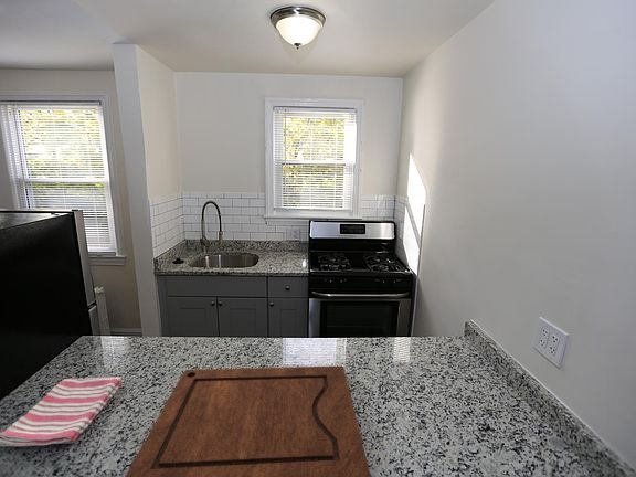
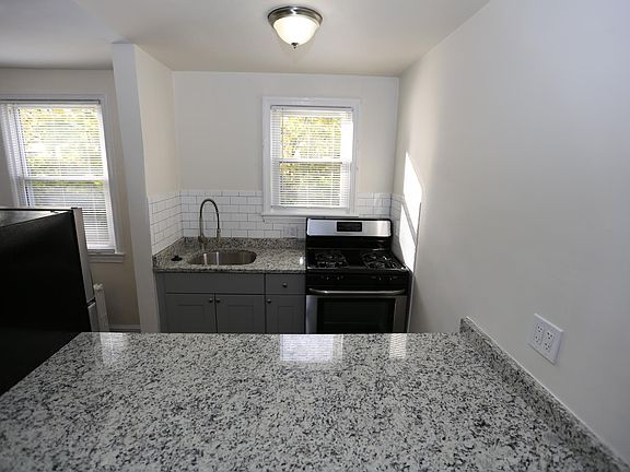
- cutting board [125,365,371,477]
- dish towel [0,375,125,447]
